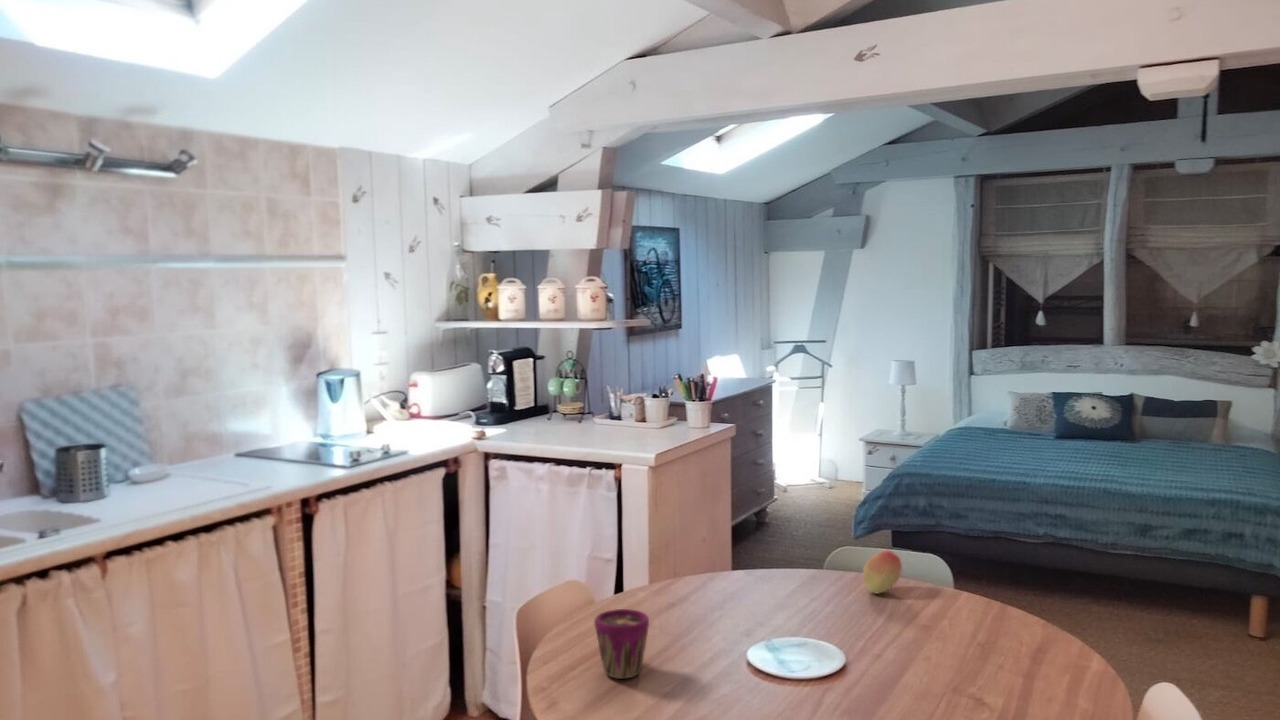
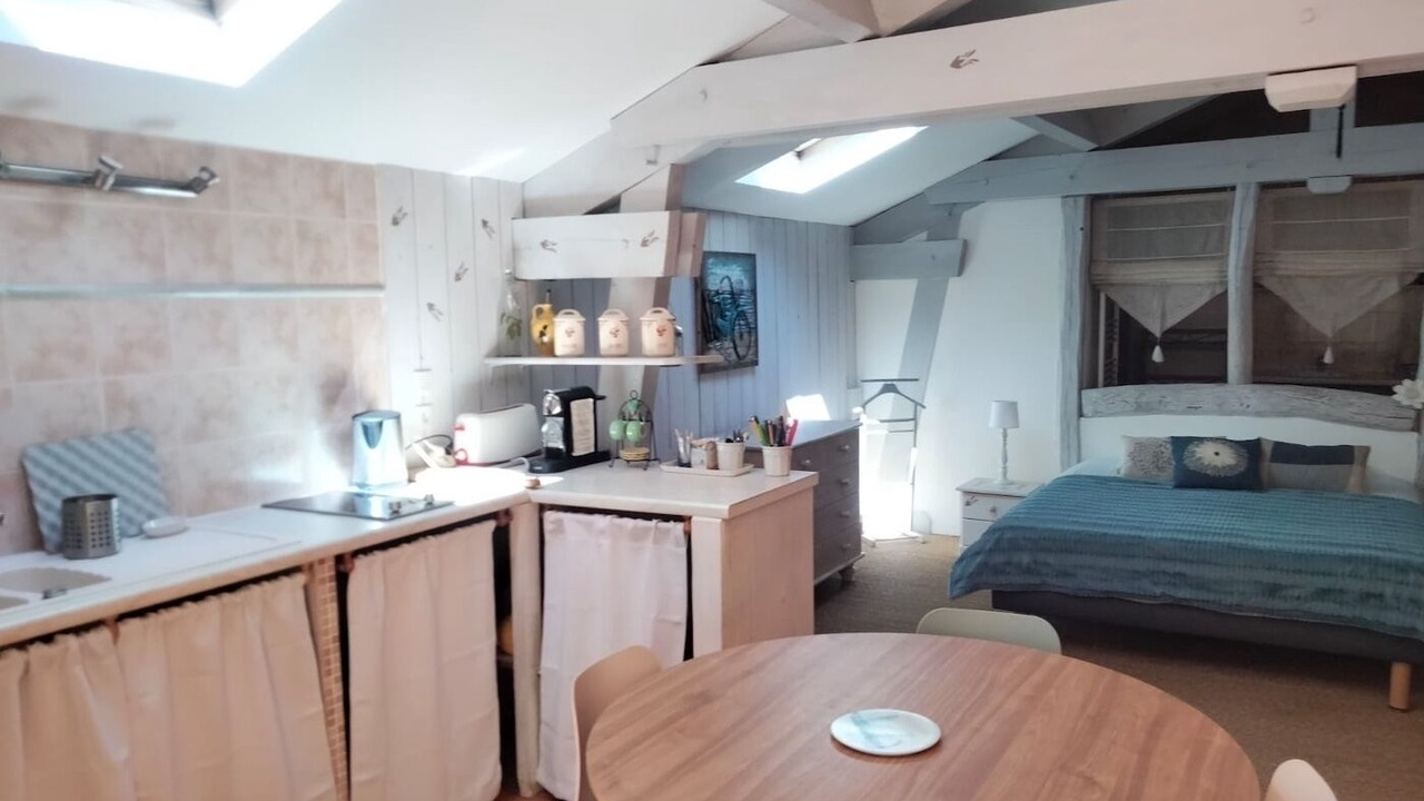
- fruit [862,550,903,595]
- cup [593,608,650,680]
